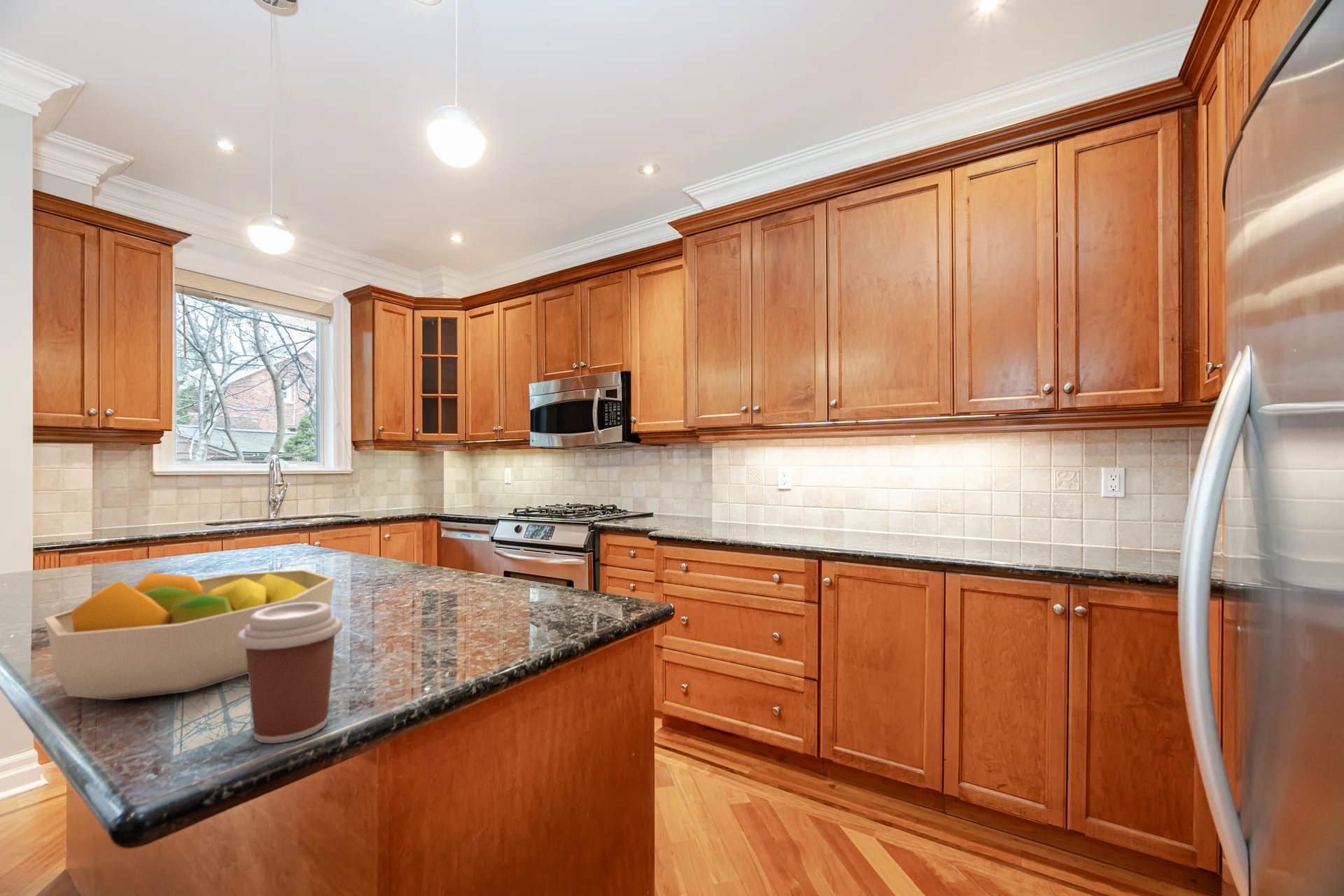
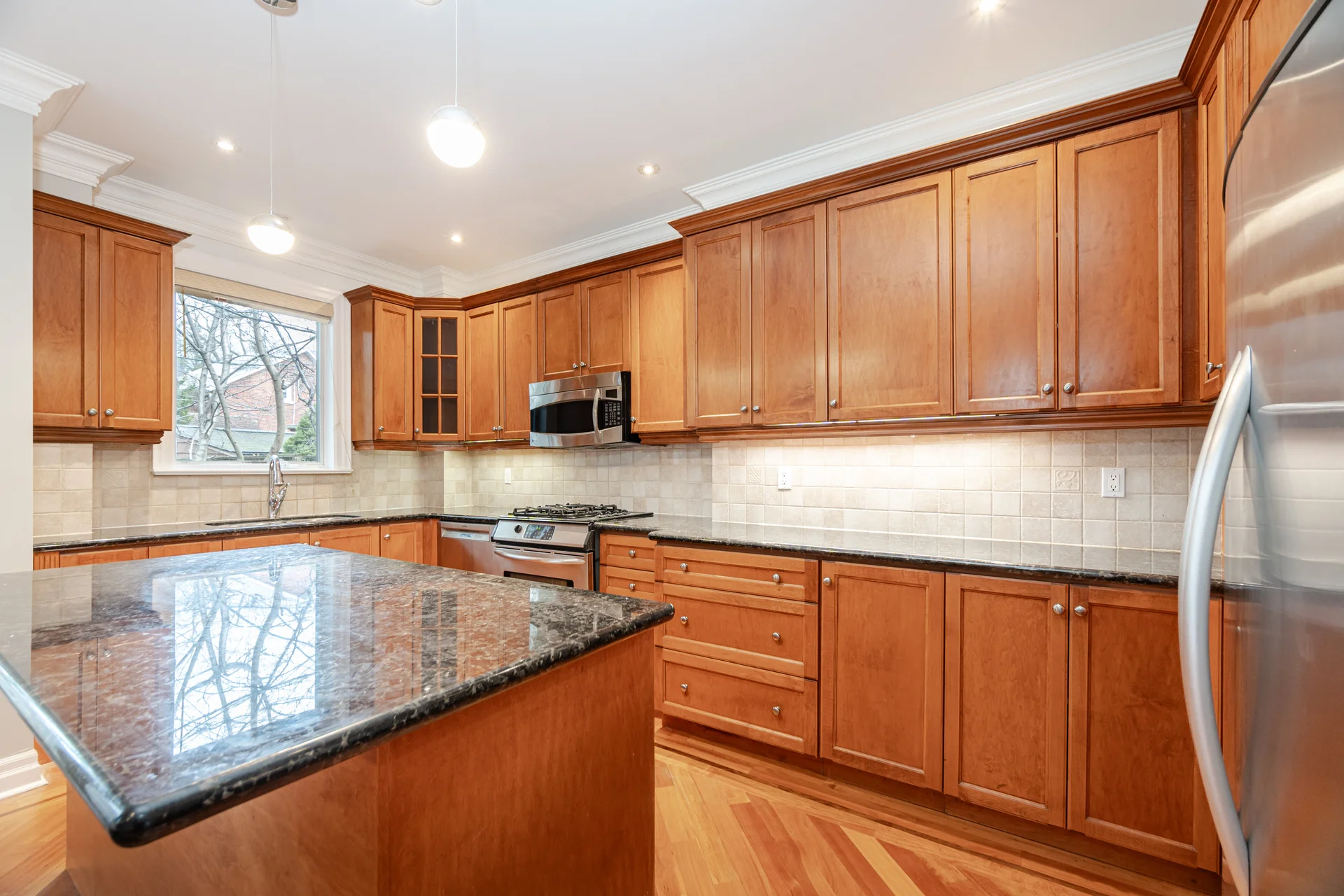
- fruit bowl [43,569,335,701]
- coffee cup [237,602,343,744]
